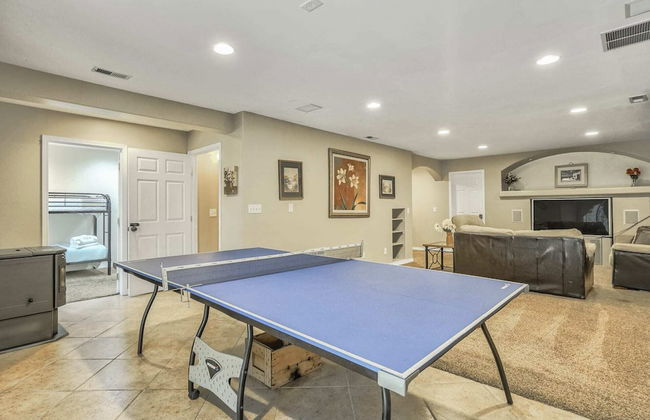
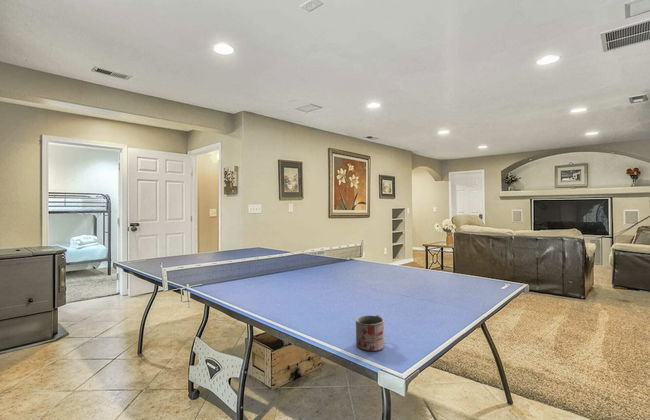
+ mug [355,314,385,352]
